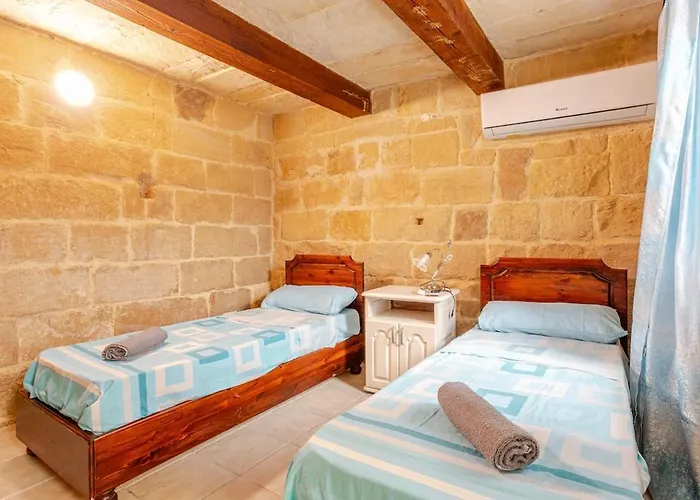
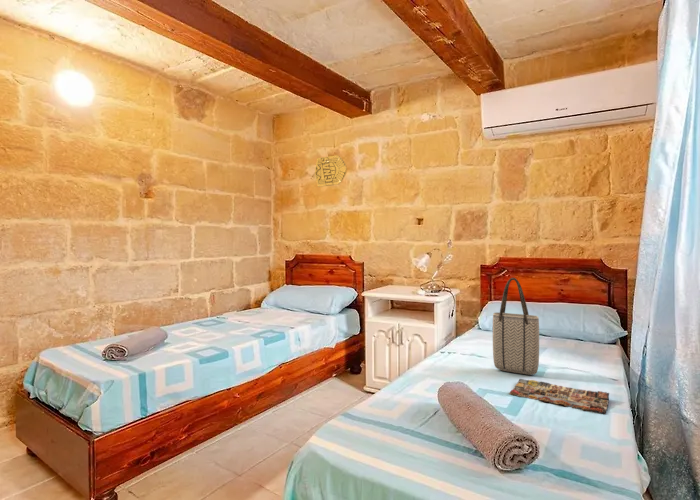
+ magazine [508,378,610,415]
+ decorative relief [314,154,348,188]
+ tote bag [492,277,540,376]
